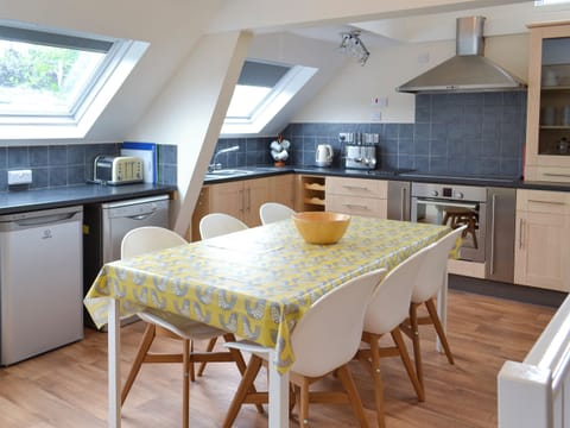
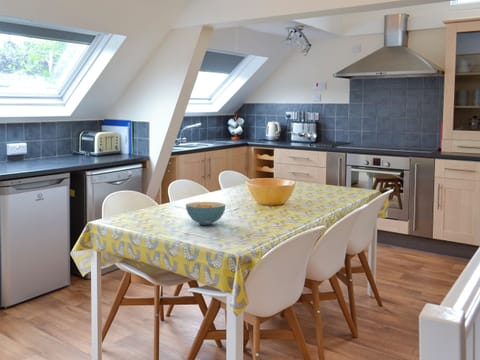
+ cereal bowl [185,201,226,226]
